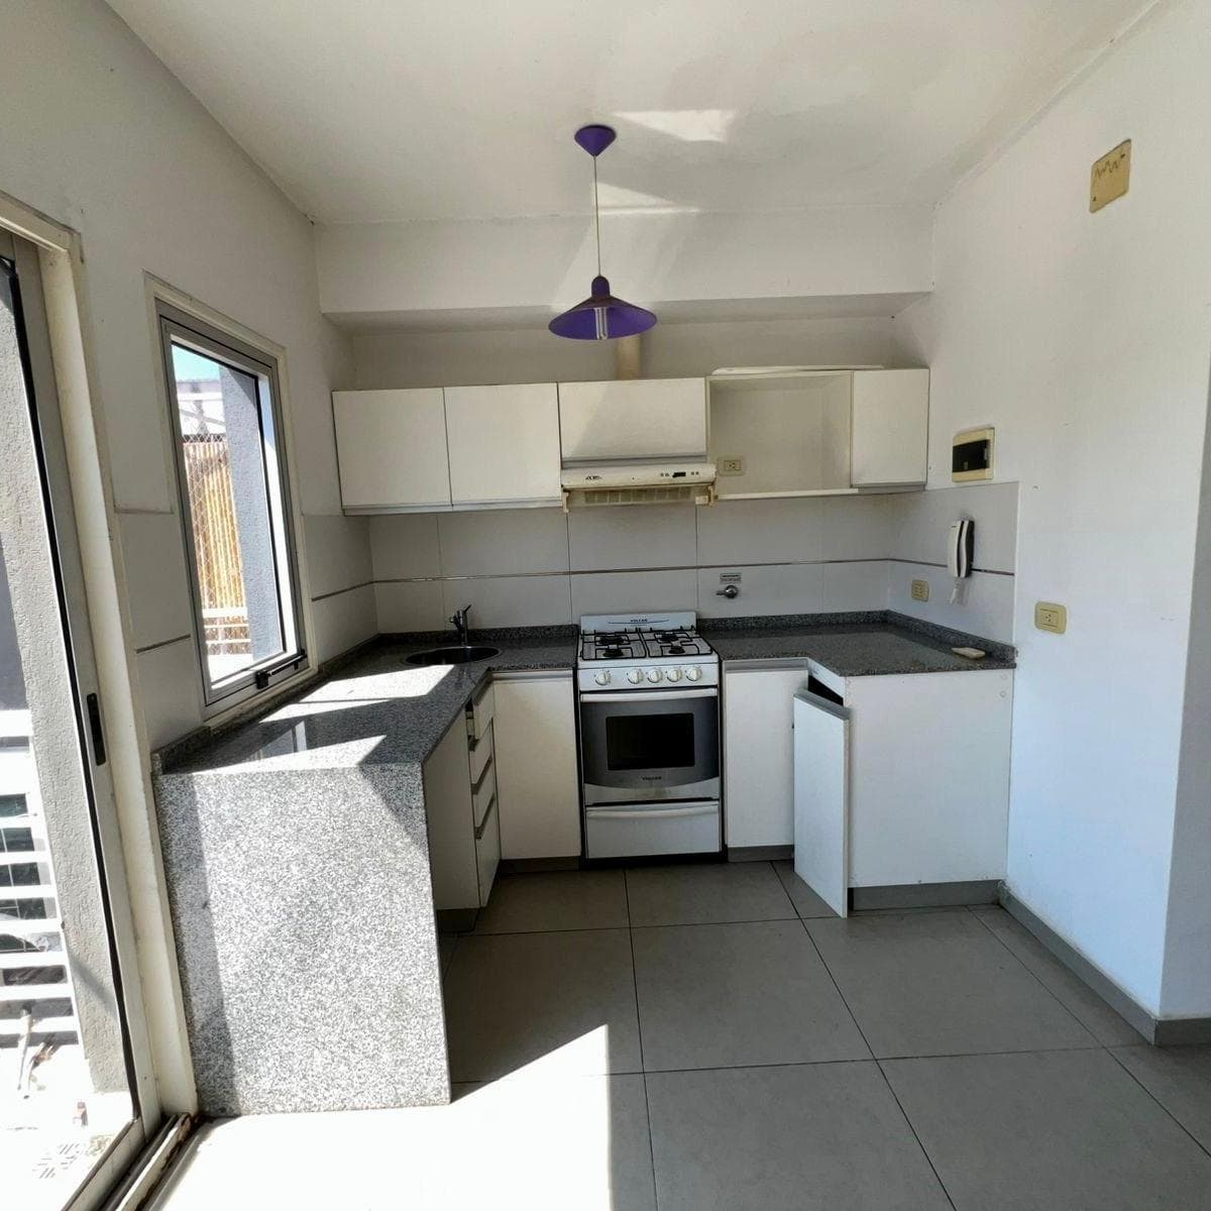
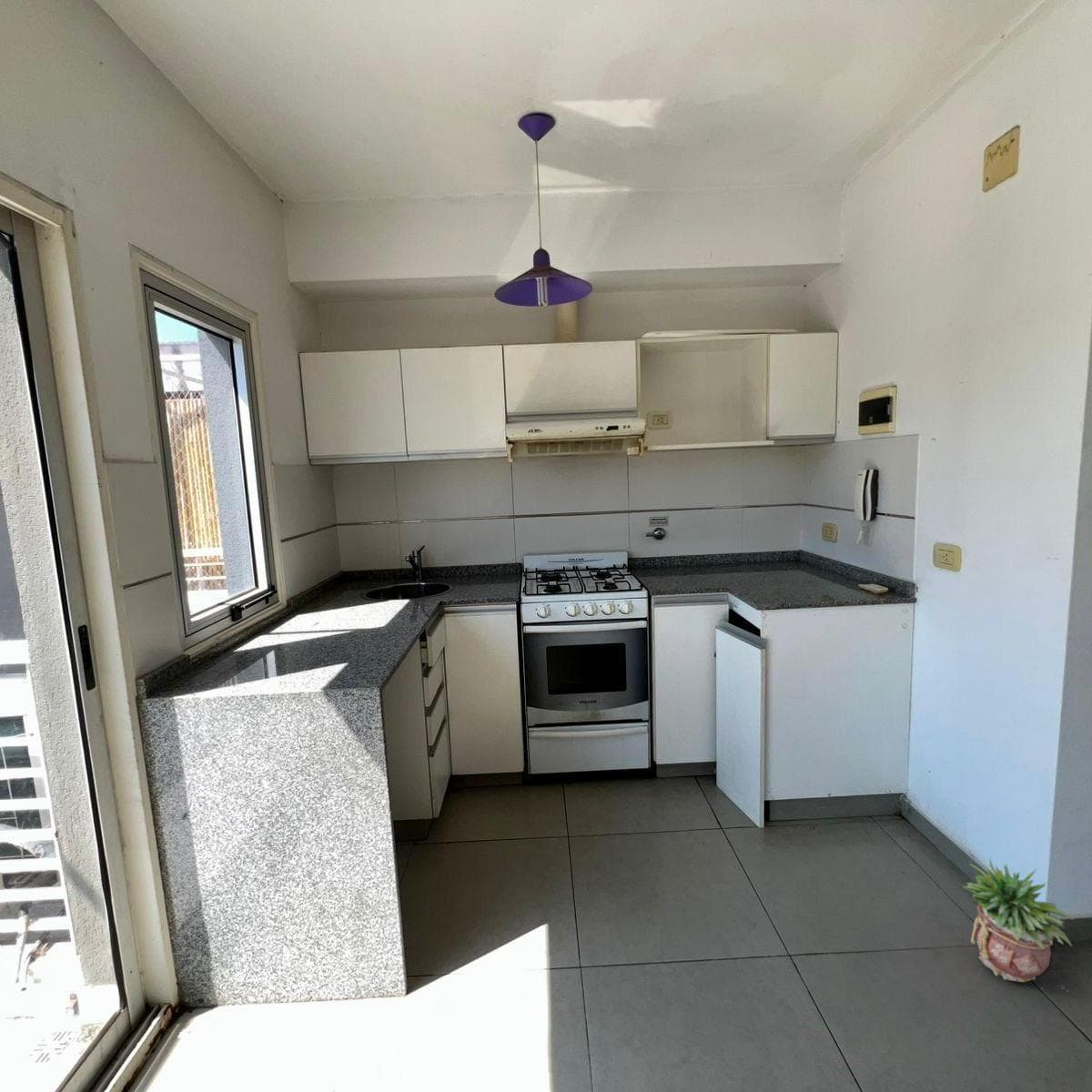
+ potted plant [961,858,1076,990]
